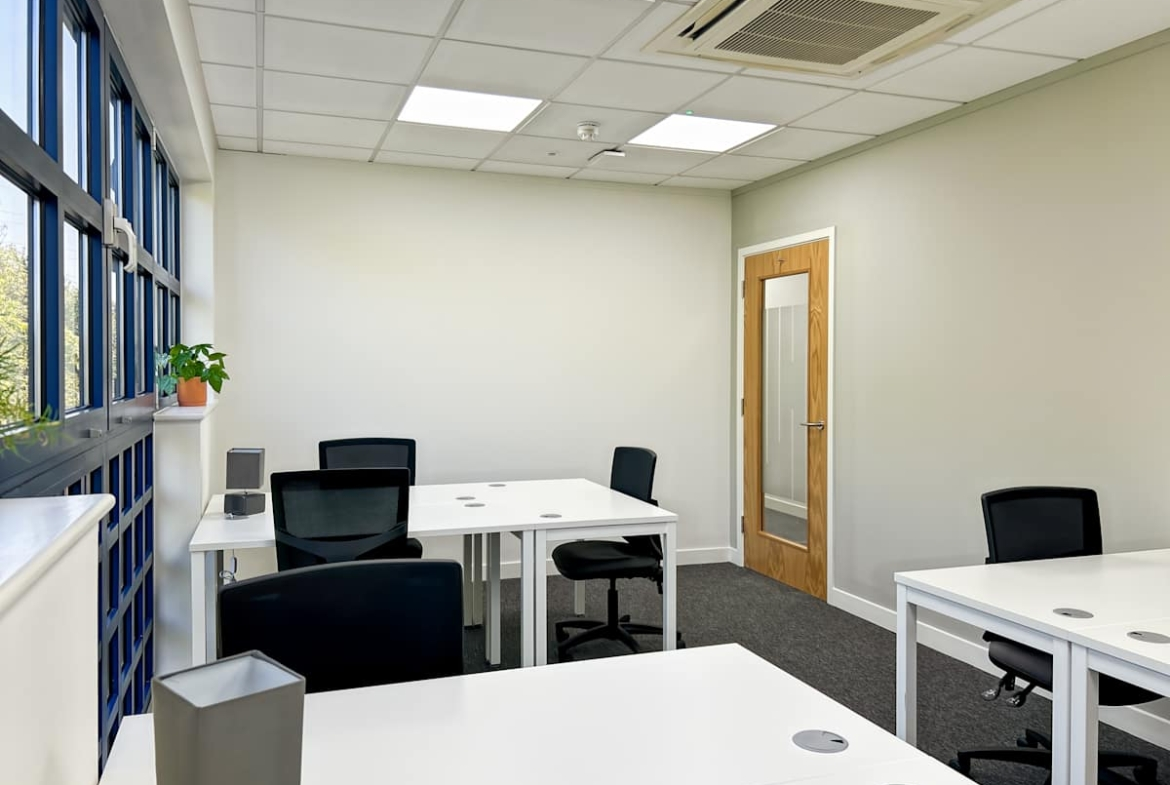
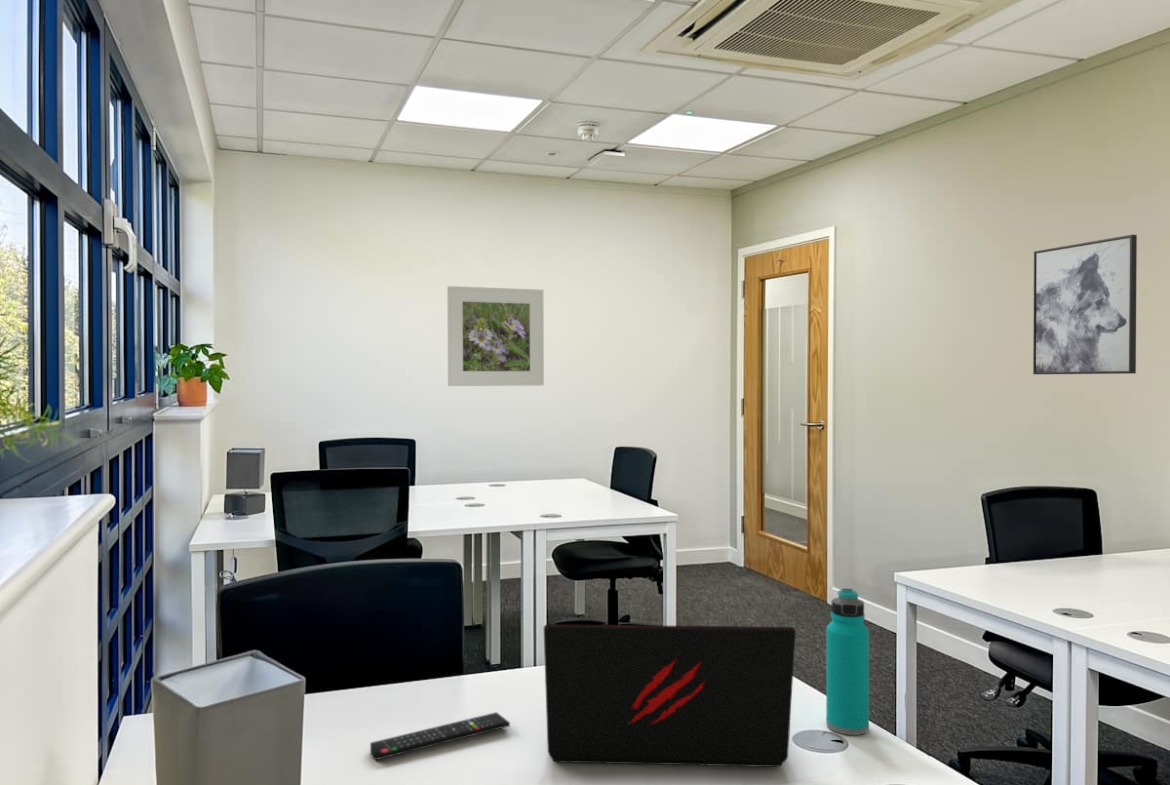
+ remote control [369,711,511,761]
+ water bottle [825,587,870,736]
+ wall art [1032,234,1138,375]
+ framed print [446,285,545,387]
+ laptop [543,623,797,768]
